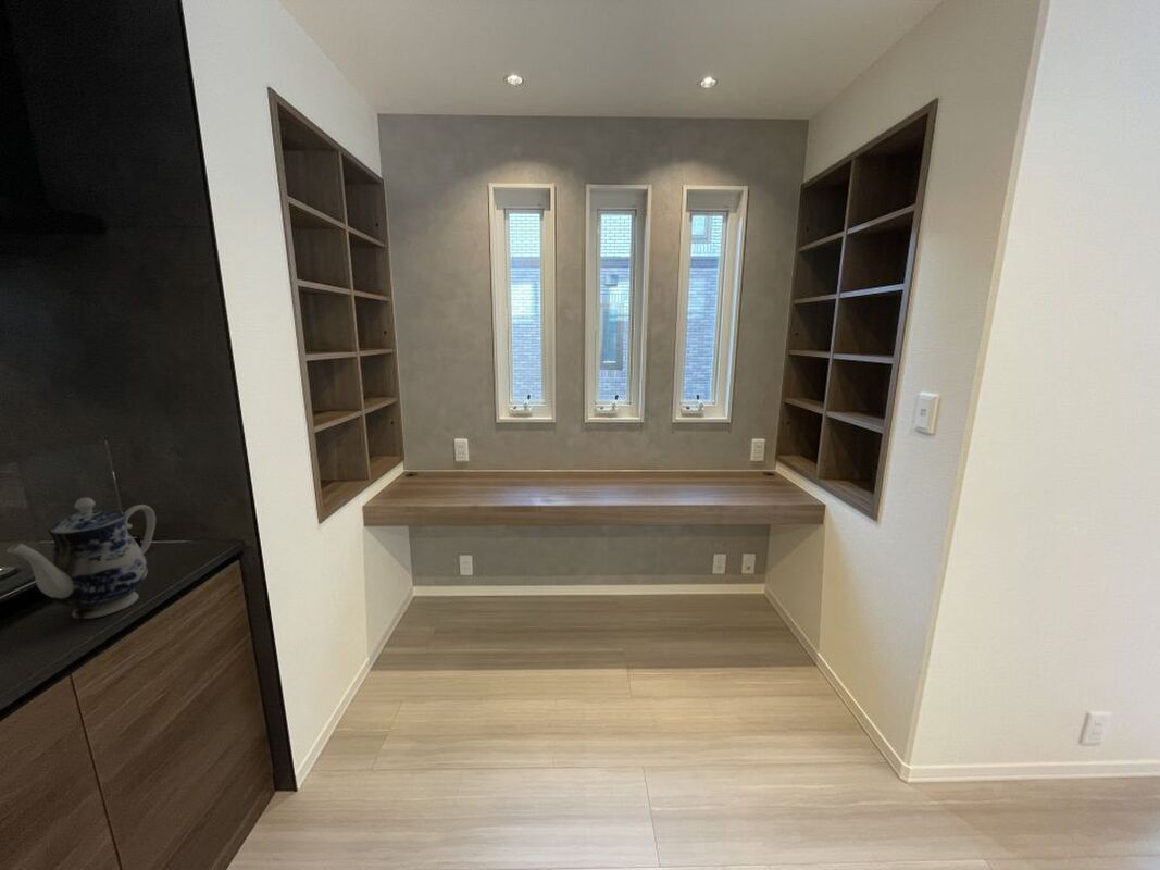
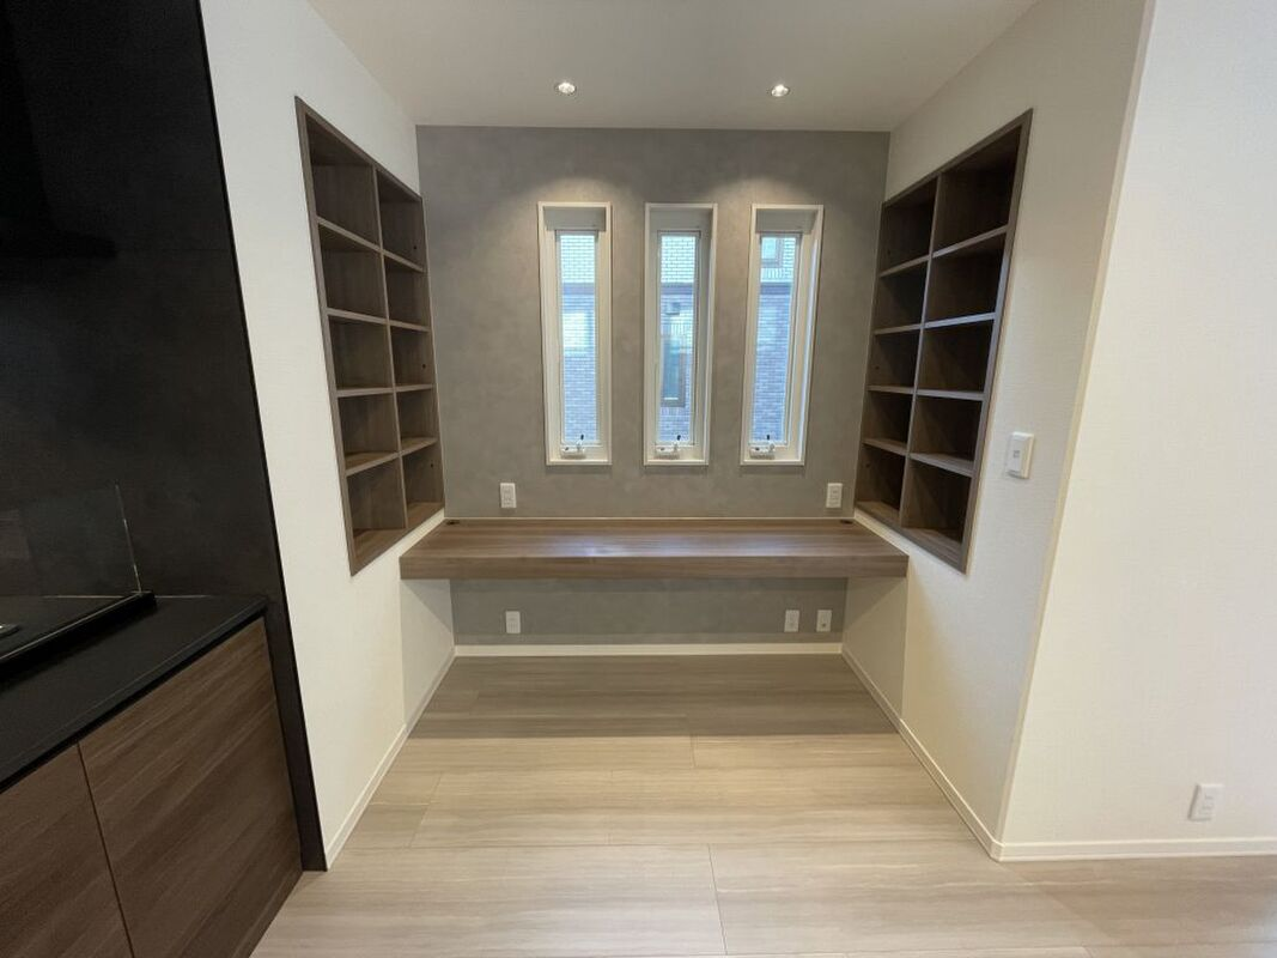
- teapot [5,497,157,620]
